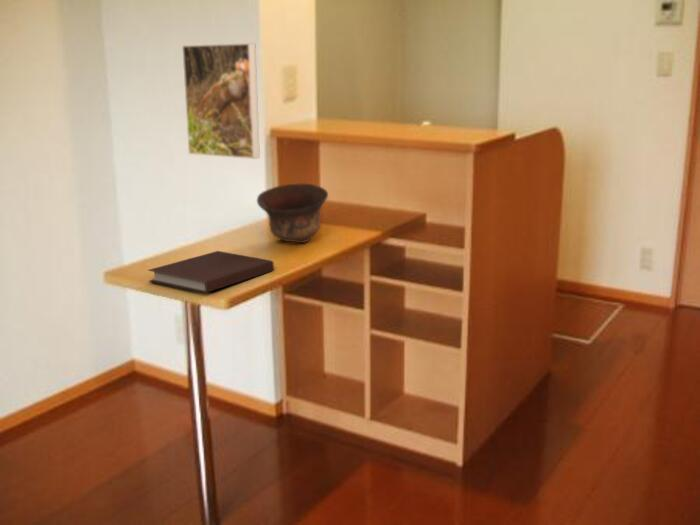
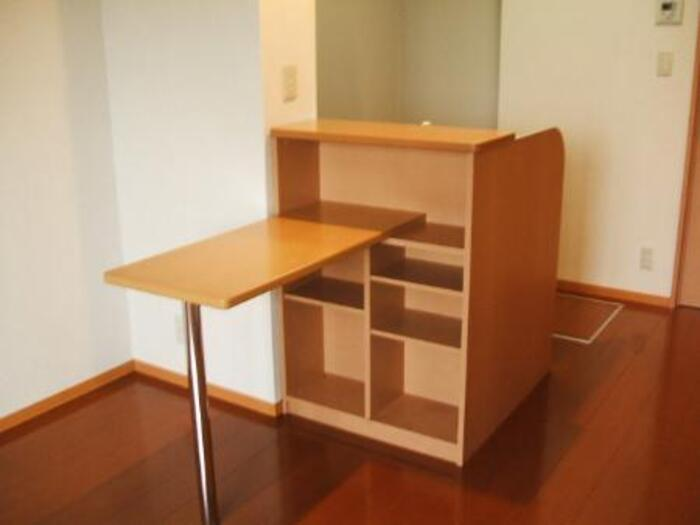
- notebook [147,250,275,294]
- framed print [181,42,261,160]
- bowl [256,183,329,244]
